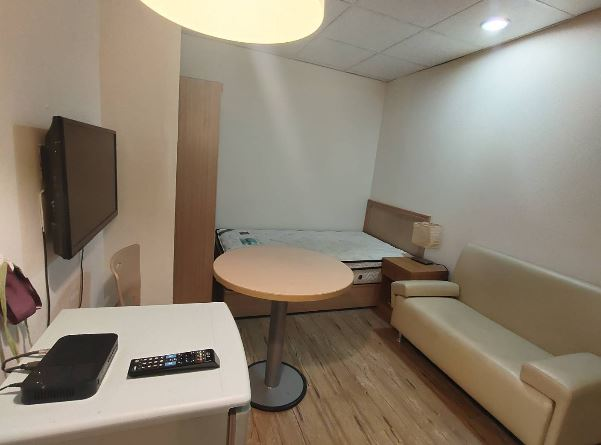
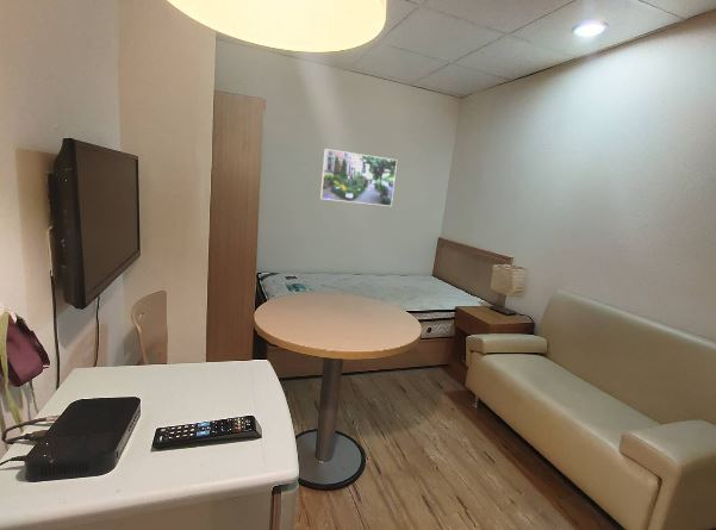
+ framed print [319,148,398,207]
